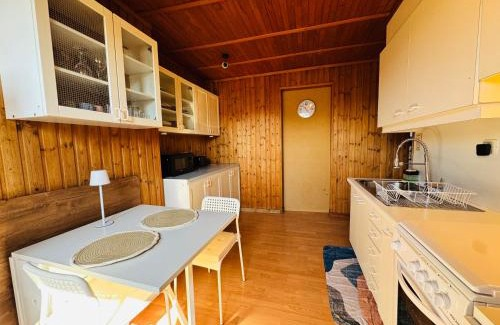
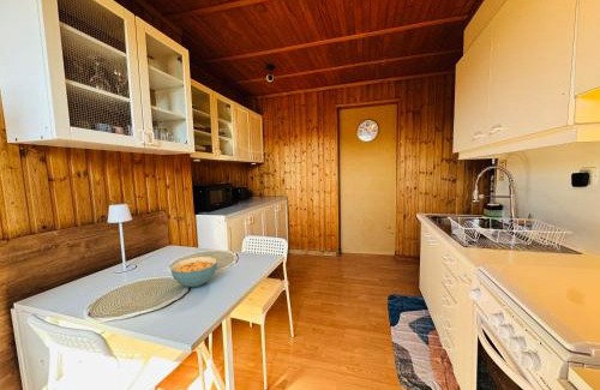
+ cereal bowl [169,256,218,288]
